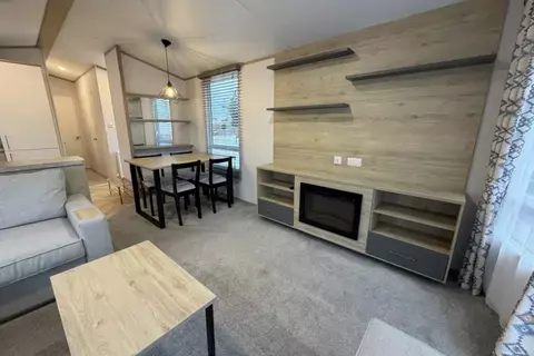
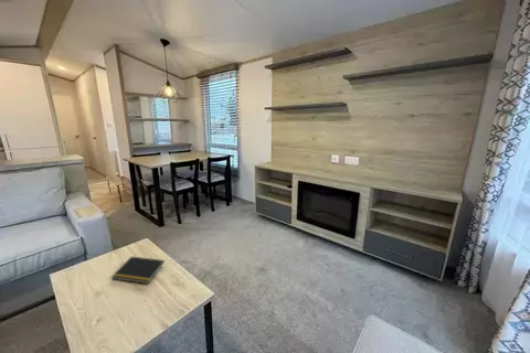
+ notepad [110,256,166,285]
